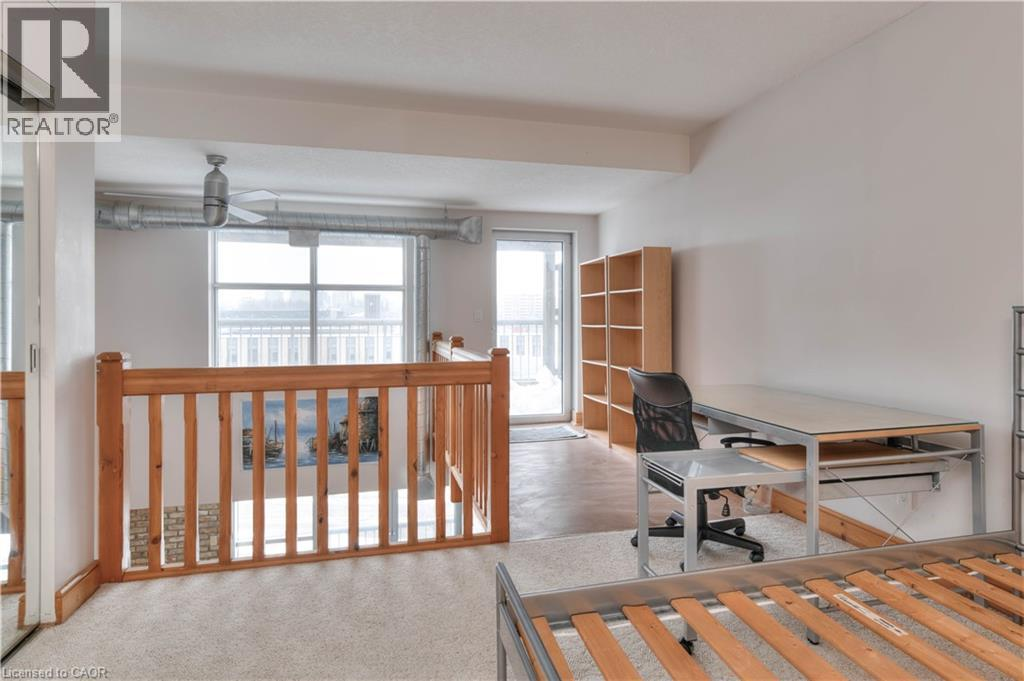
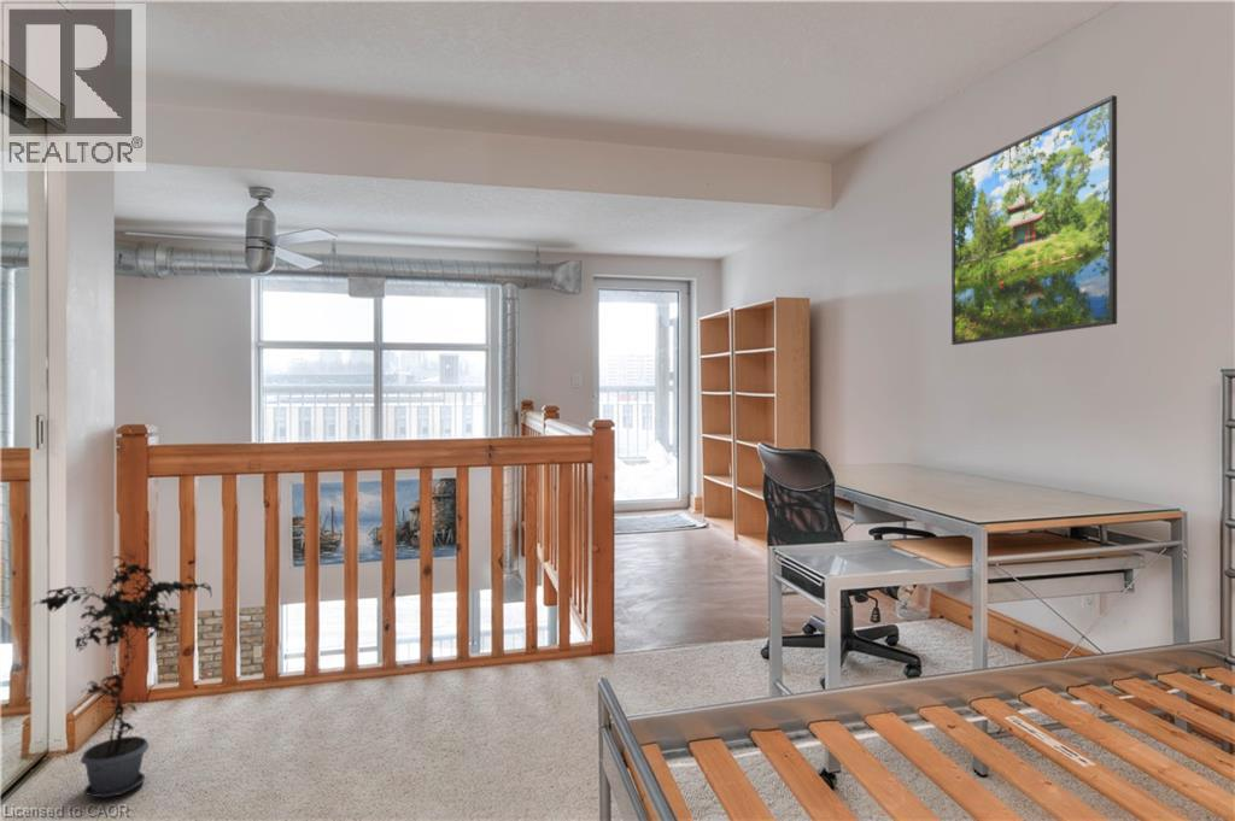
+ potted plant [31,555,213,799]
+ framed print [950,94,1118,346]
